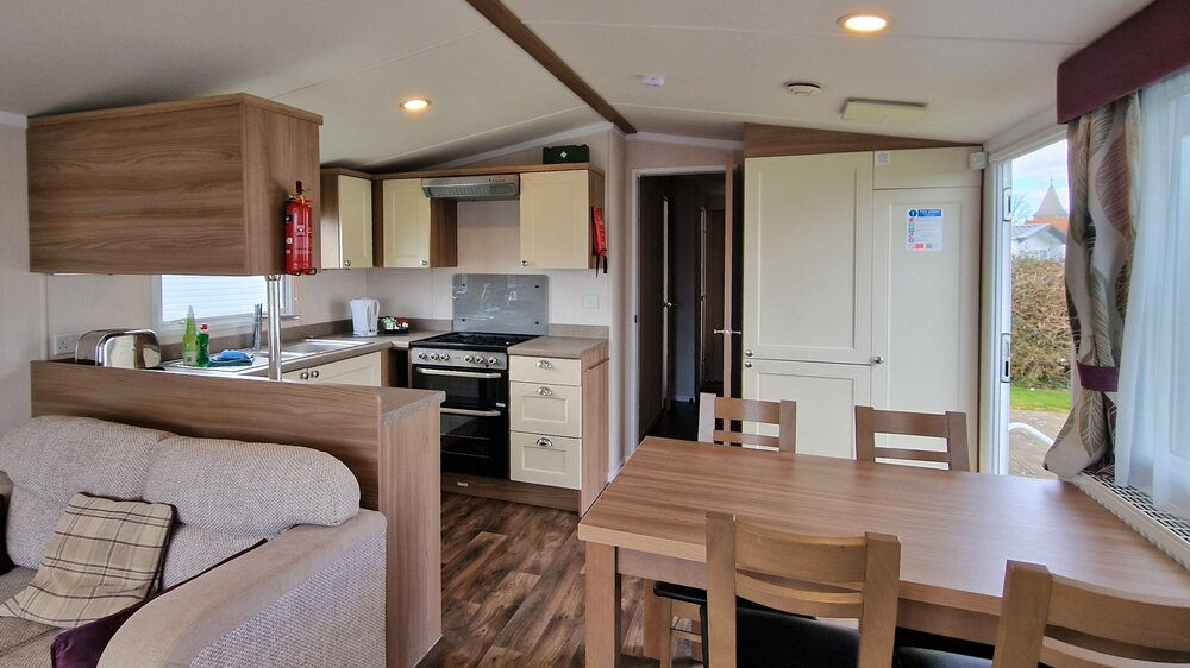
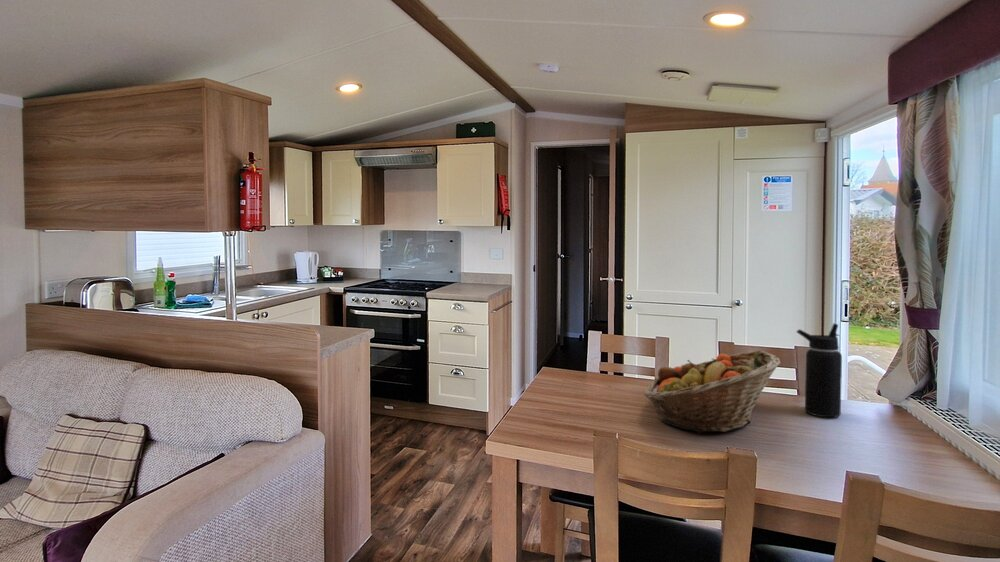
+ water bottle [795,322,843,418]
+ fruit basket [643,350,782,434]
